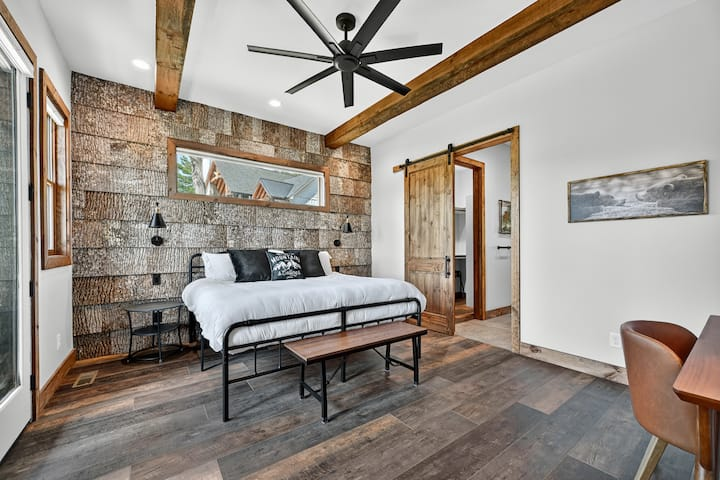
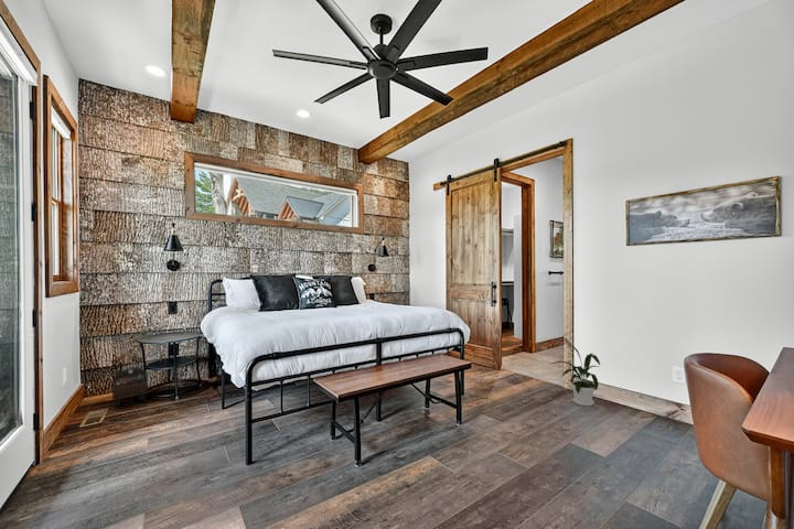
+ backpack [111,367,149,408]
+ house plant [551,342,601,408]
